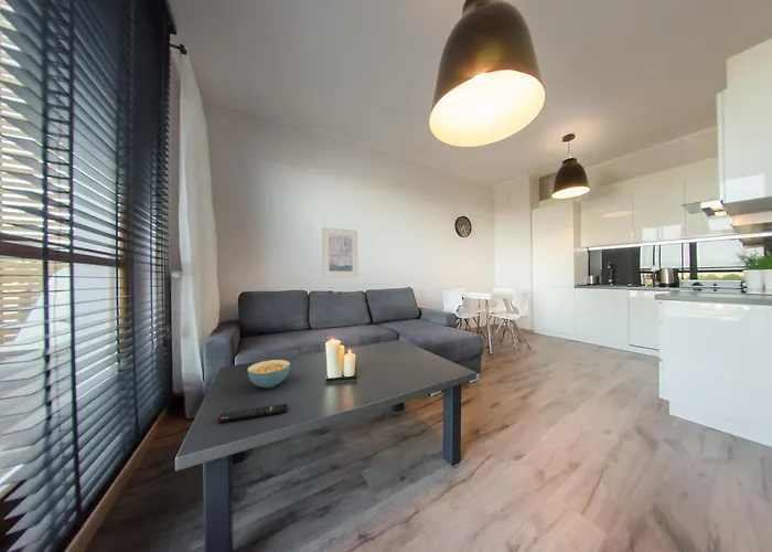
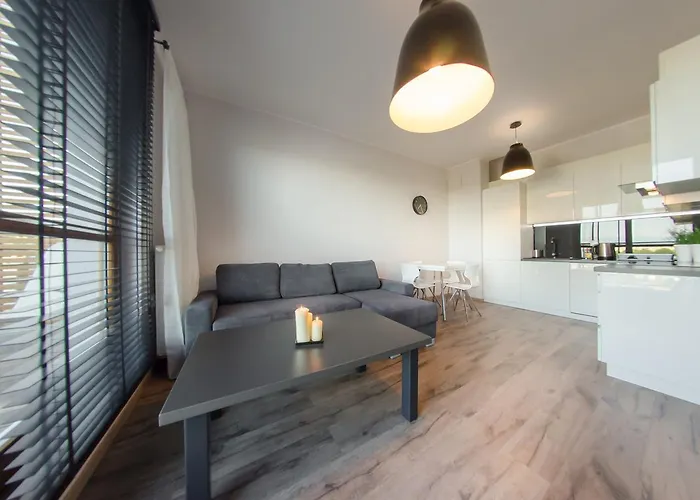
- cereal bowl [247,359,291,389]
- remote control [217,403,288,423]
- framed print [321,226,358,278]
